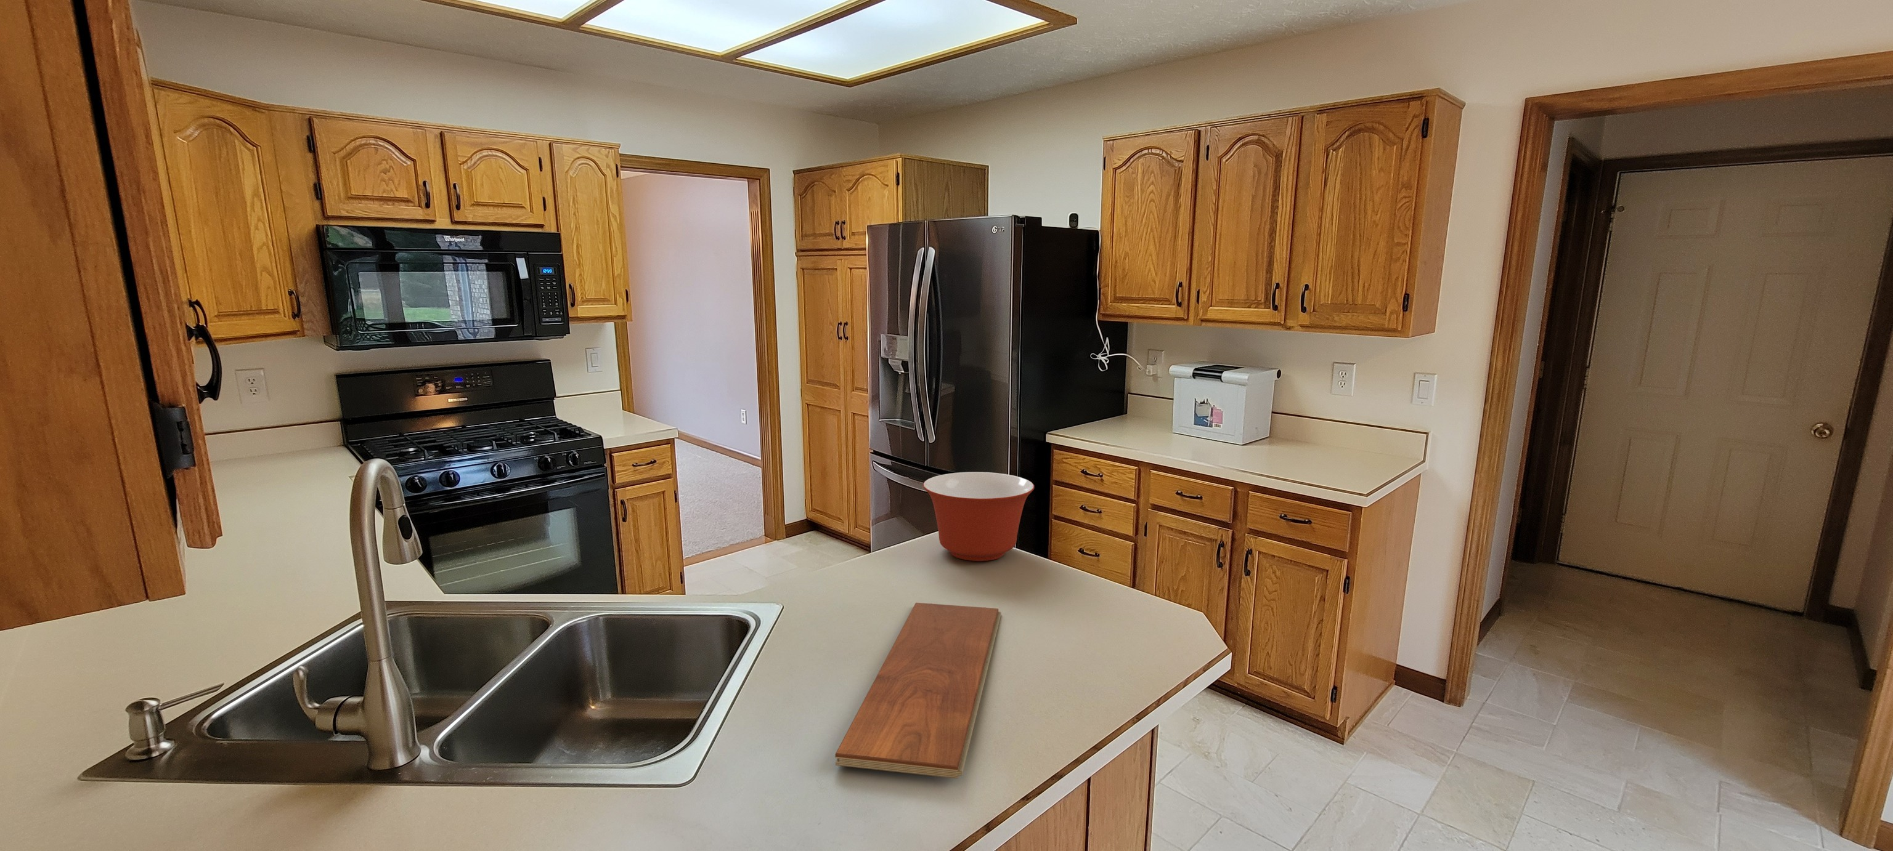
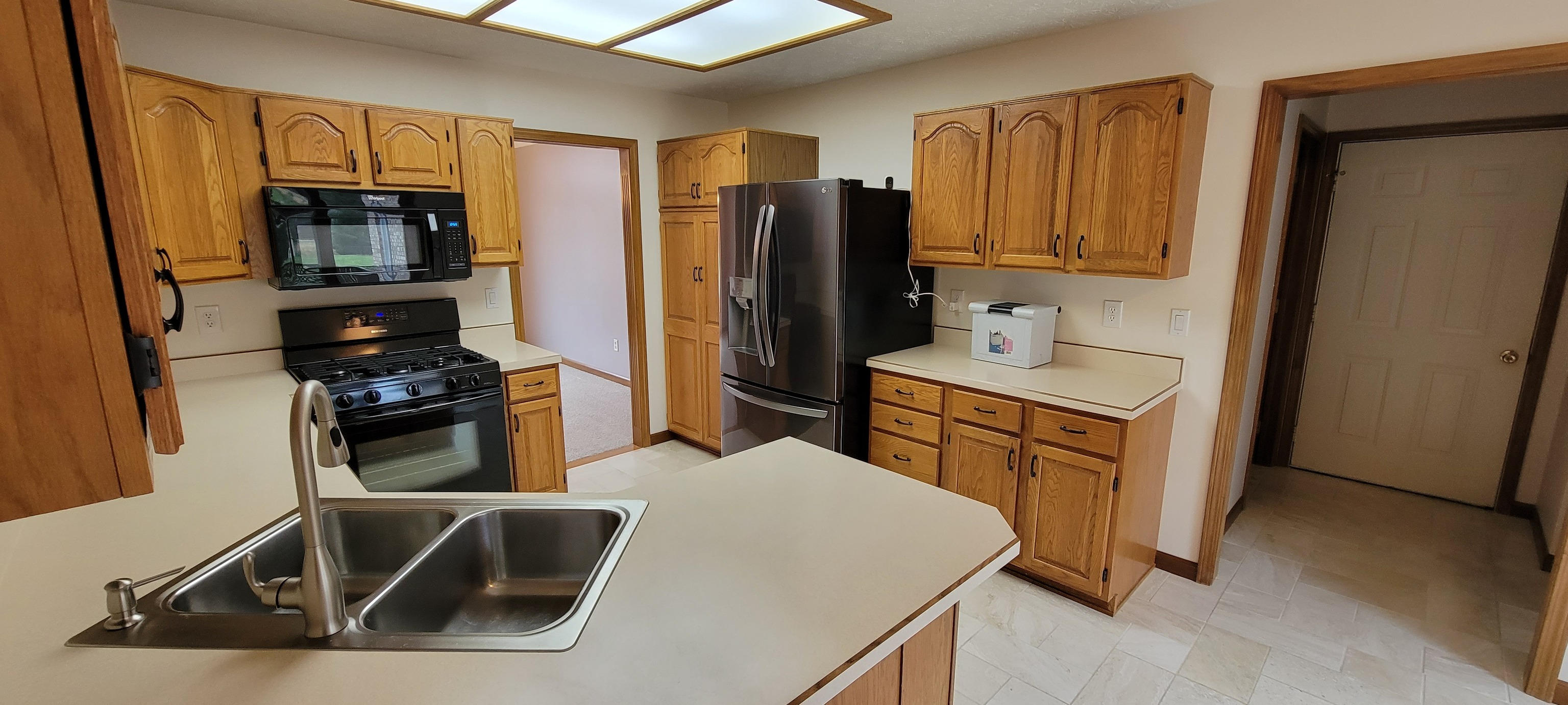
- chopping board [835,602,1002,779]
- mixing bowl [922,472,1035,561]
